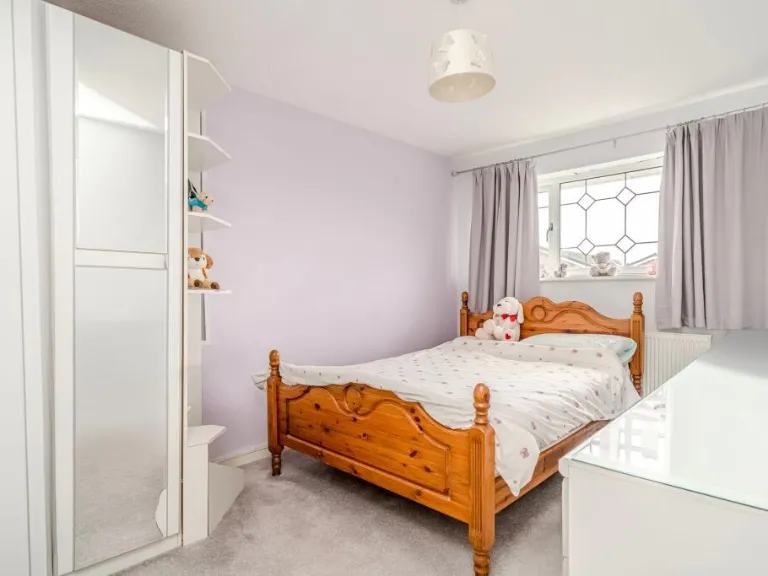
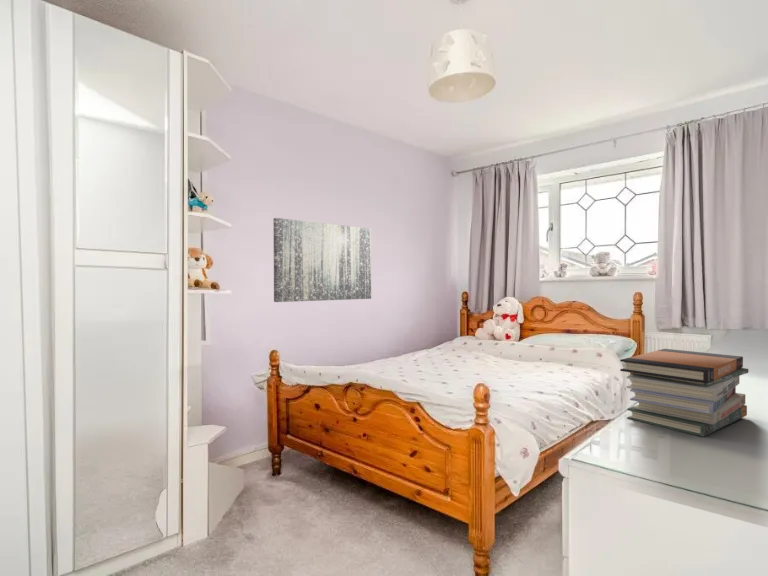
+ wall art [273,217,372,303]
+ book stack [619,348,749,438]
